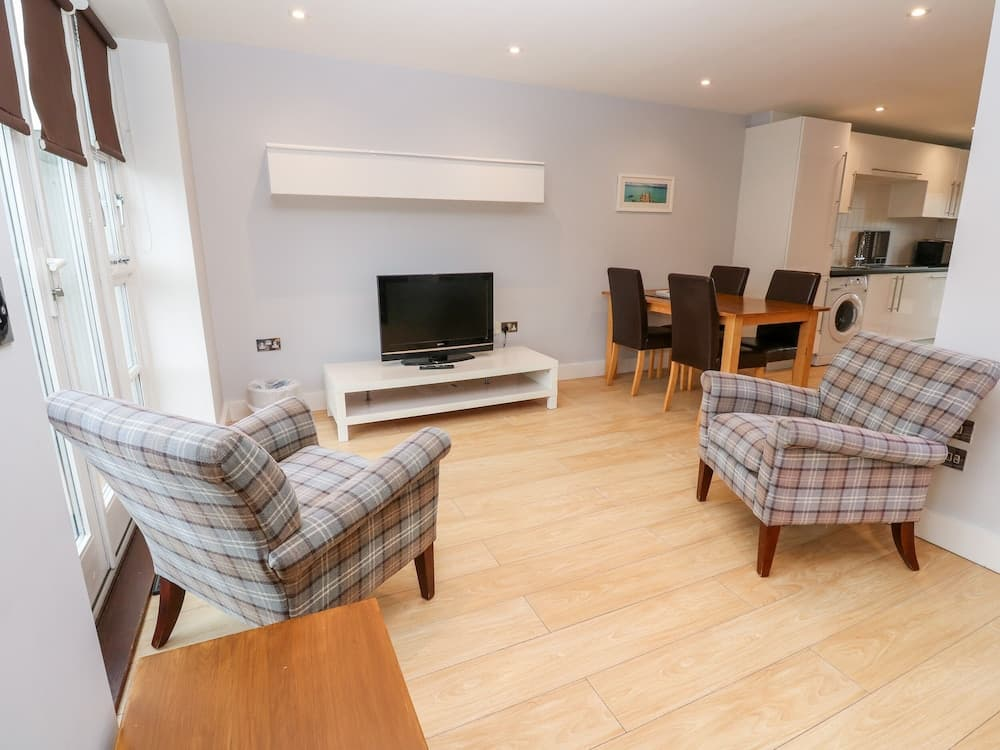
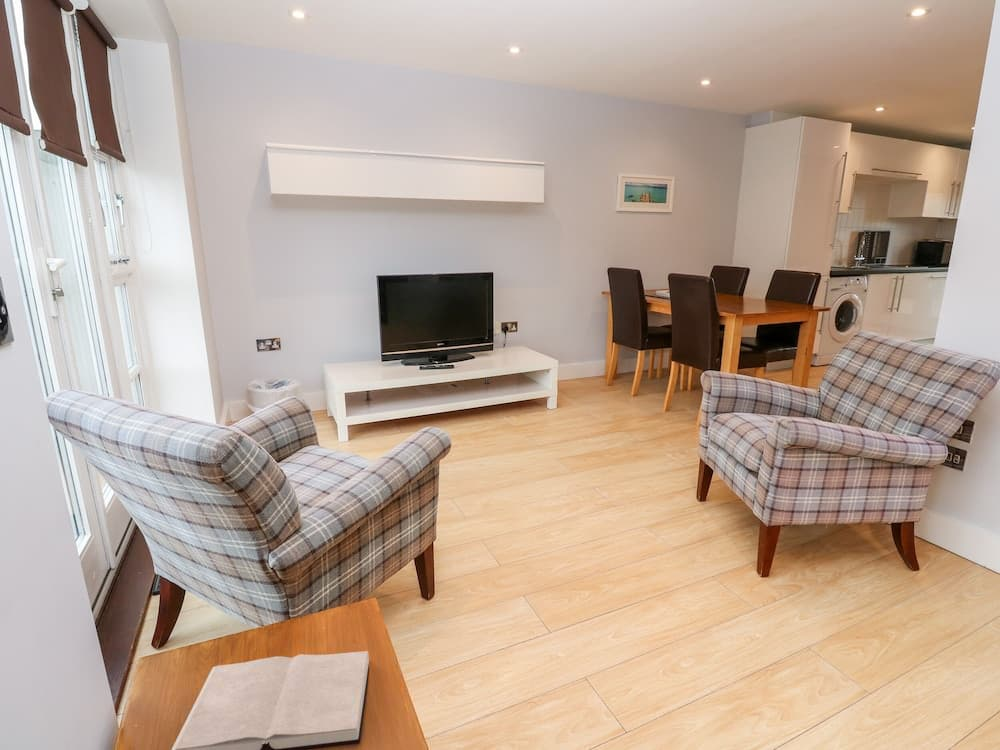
+ hardback book [171,650,370,750]
